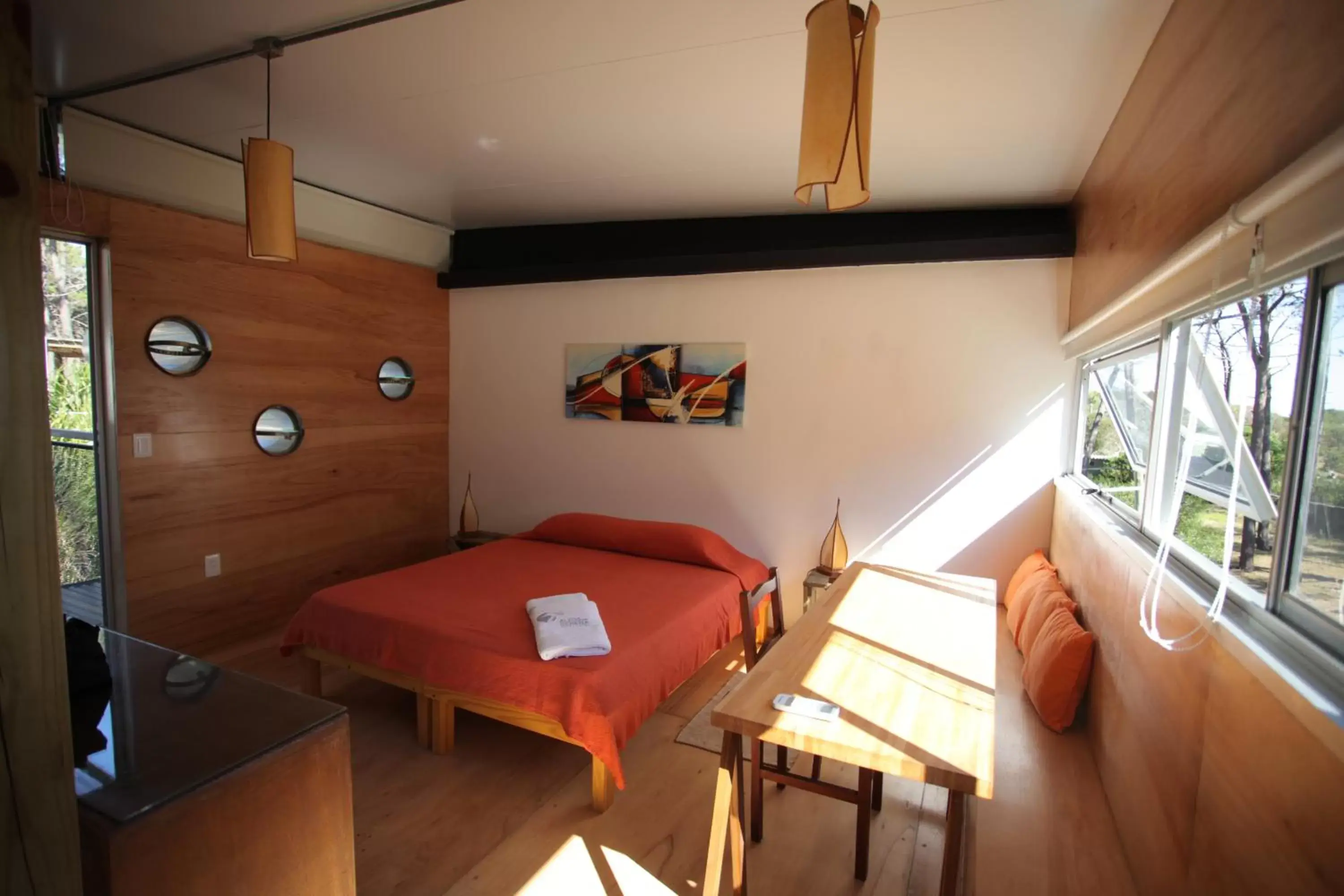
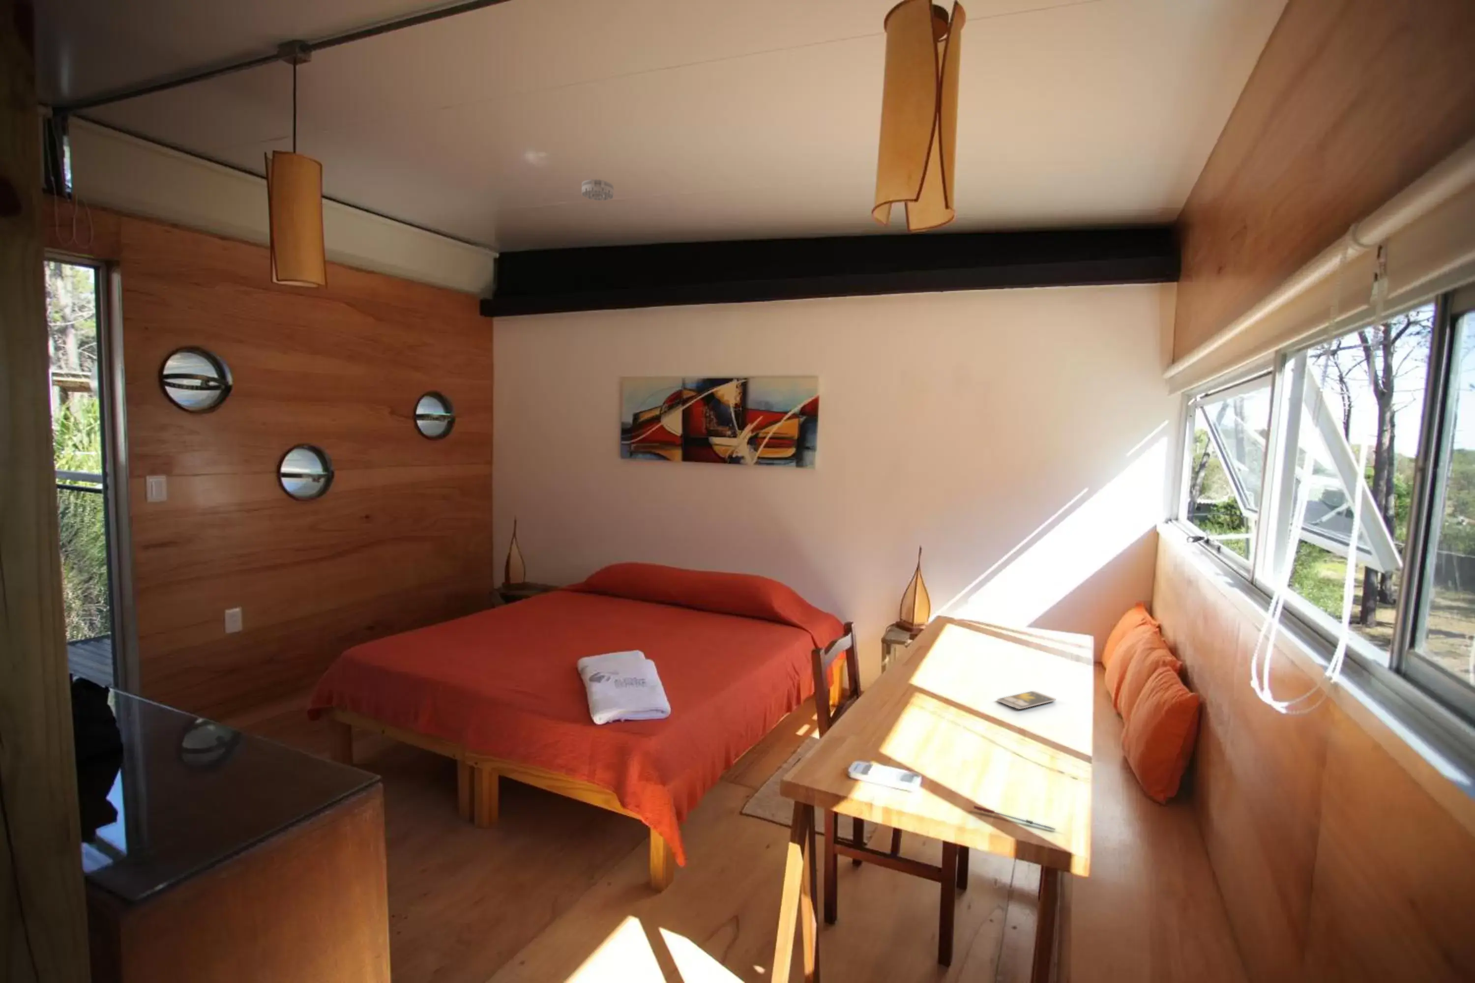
+ smoke detector [582,179,615,202]
+ smartphone [997,690,1057,710]
+ pen [973,804,1056,832]
